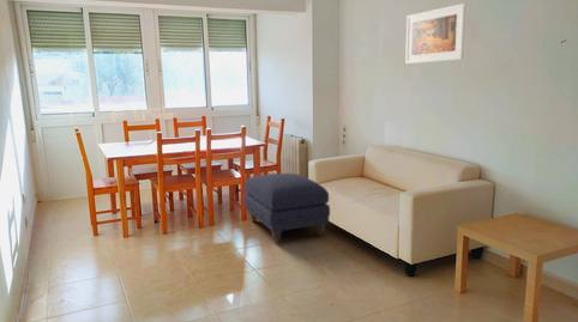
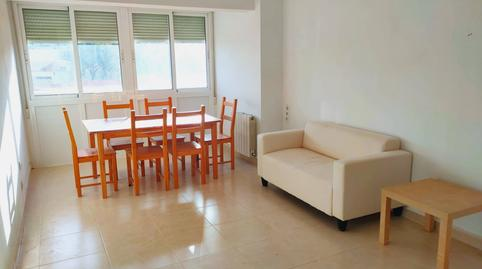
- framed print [404,2,468,65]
- ottoman [242,172,331,244]
